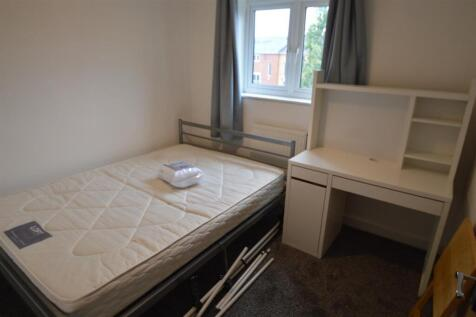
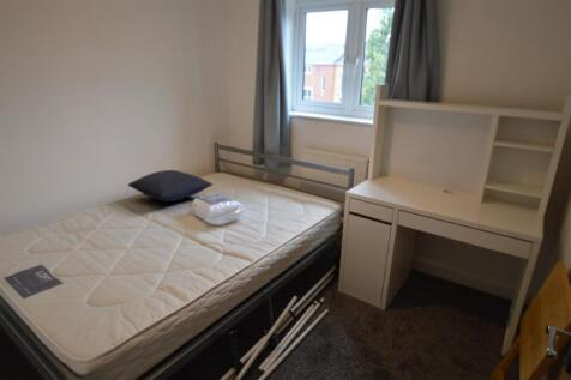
+ pillow [127,169,214,203]
